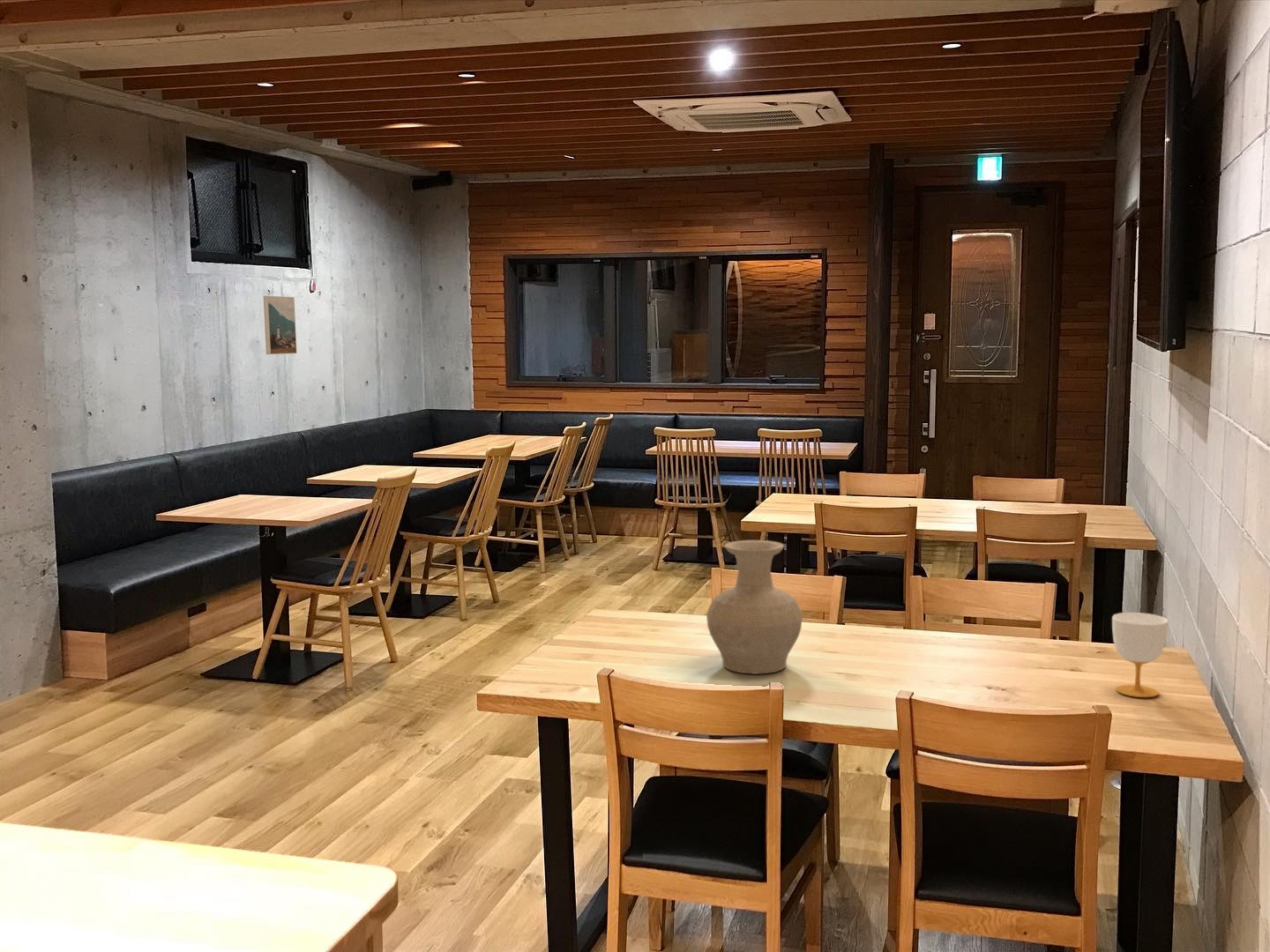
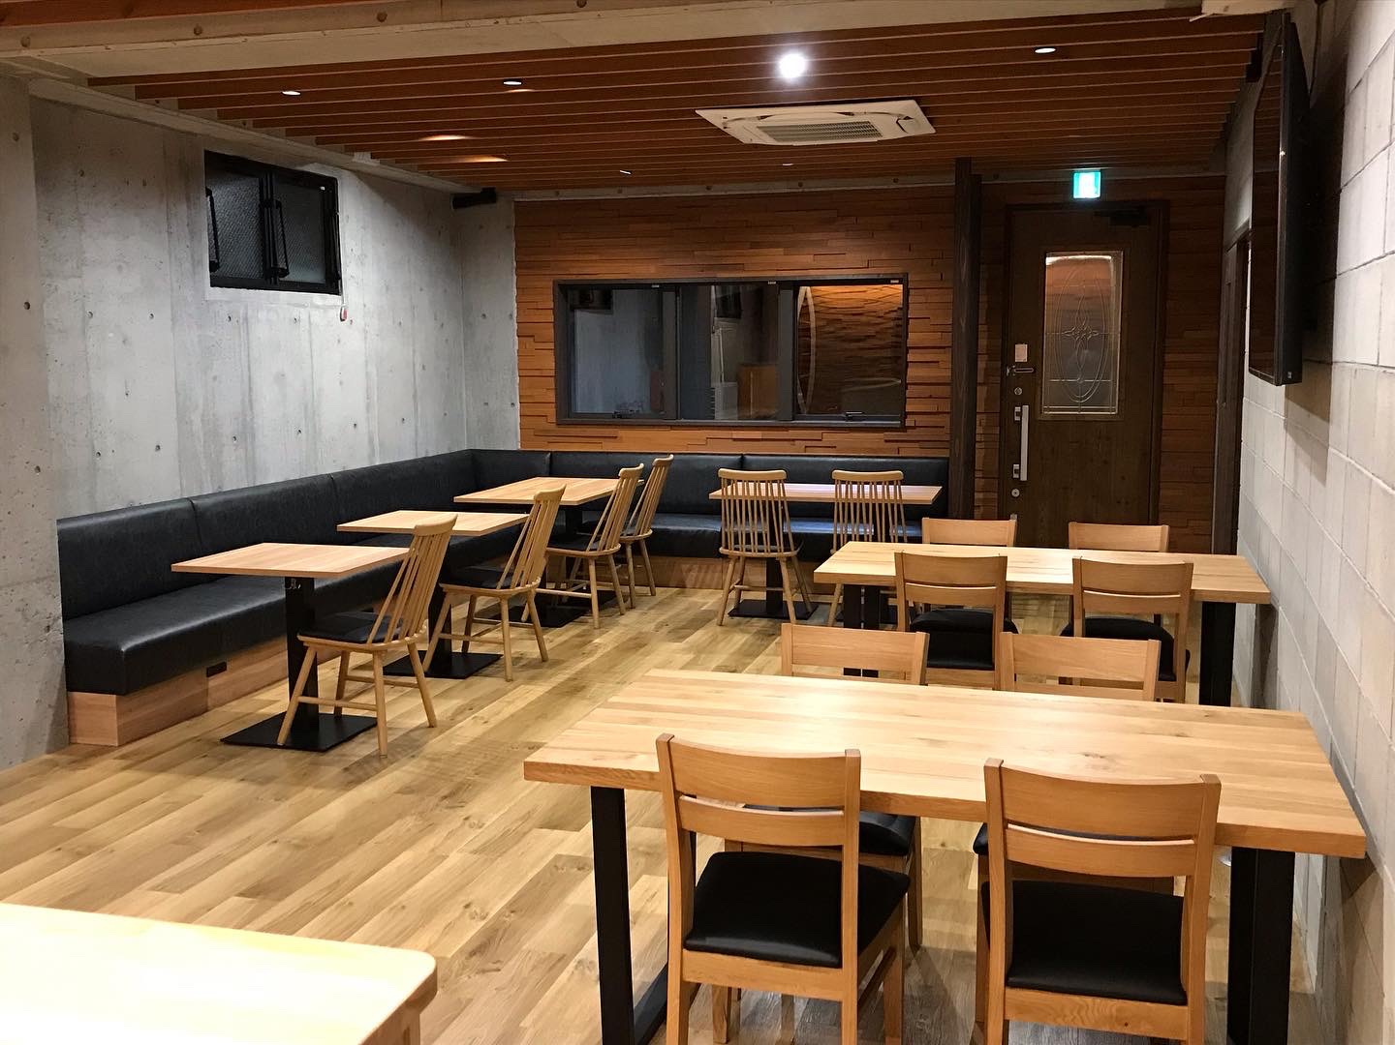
- vase [706,539,803,675]
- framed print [263,295,298,355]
- cup [1111,612,1169,698]
